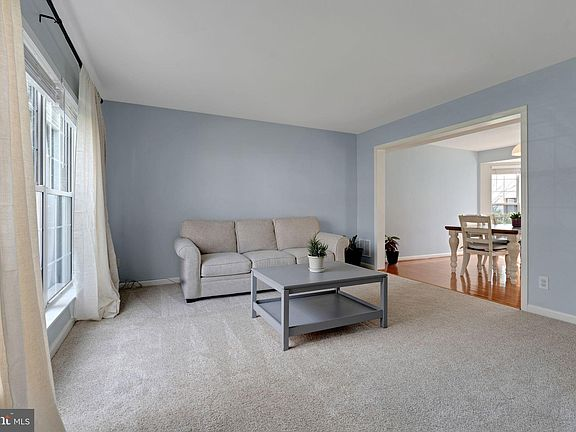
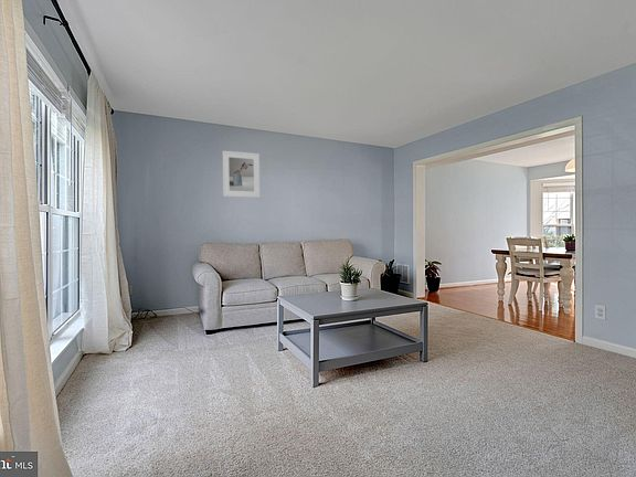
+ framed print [221,150,261,199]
